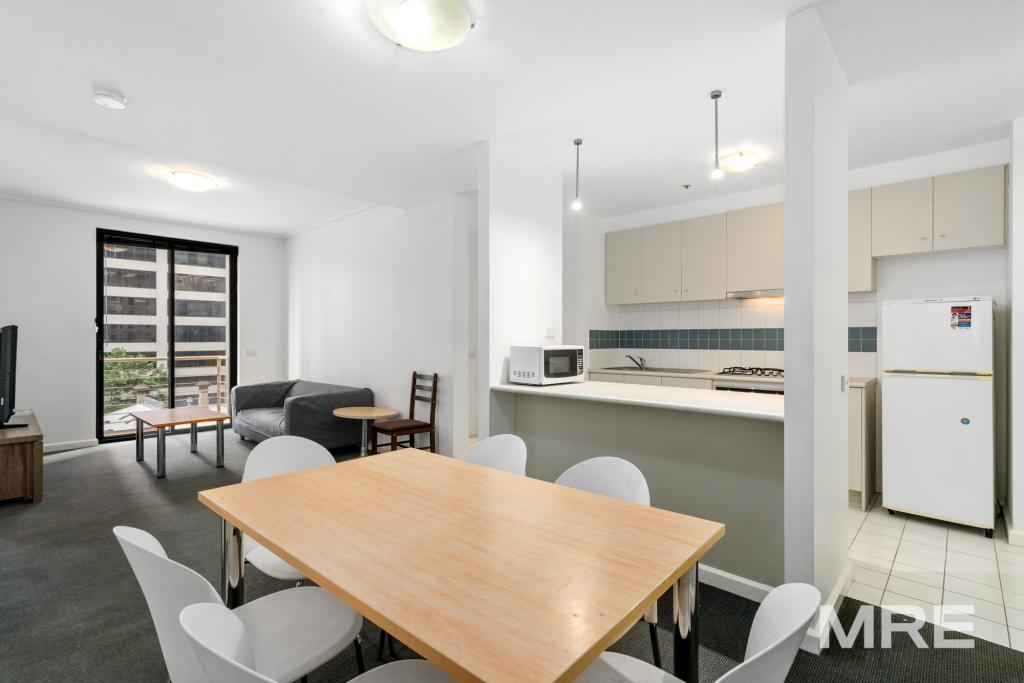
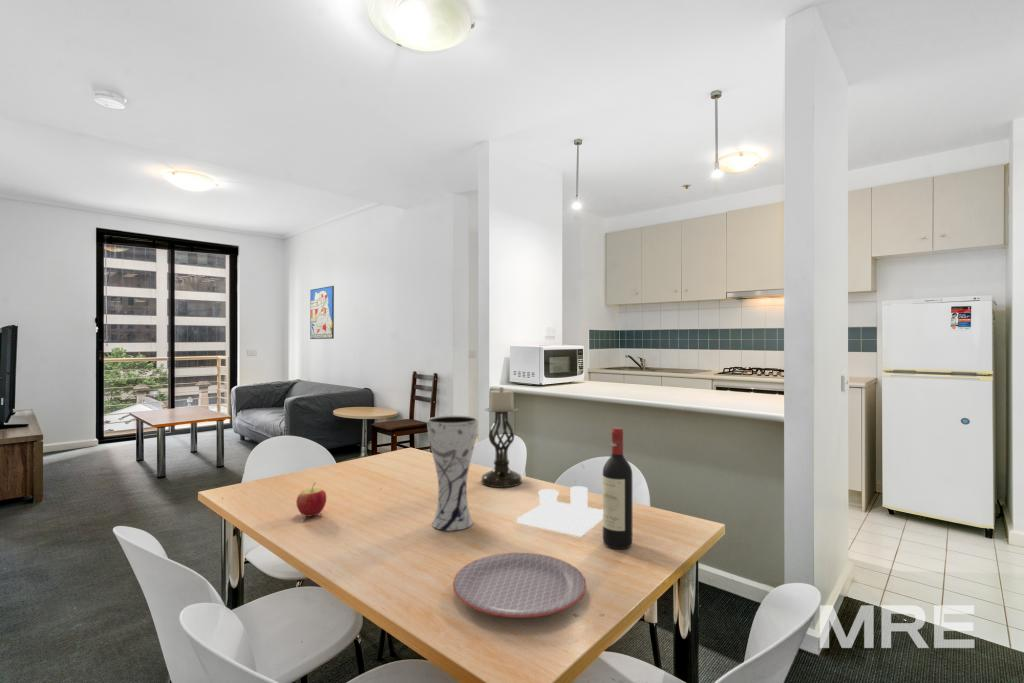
+ wine bottle [602,426,633,550]
+ wall art [309,285,335,340]
+ salt and pepper shaker set [516,485,603,537]
+ candle holder [480,386,523,488]
+ plate [452,552,587,619]
+ apple [295,482,327,517]
+ vase [426,415,479,532]
